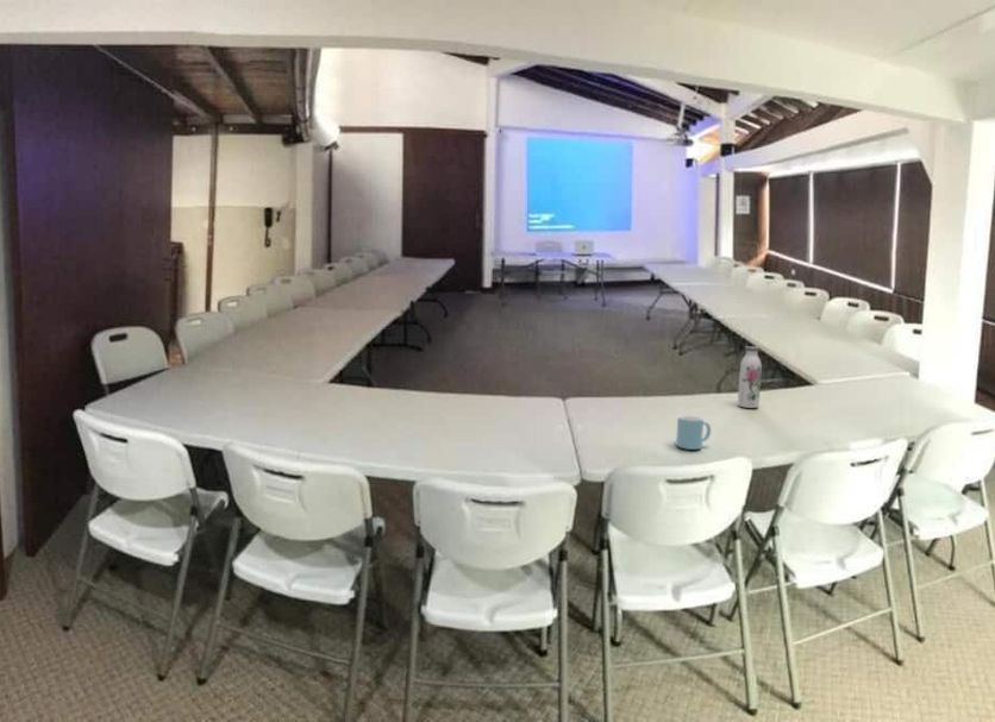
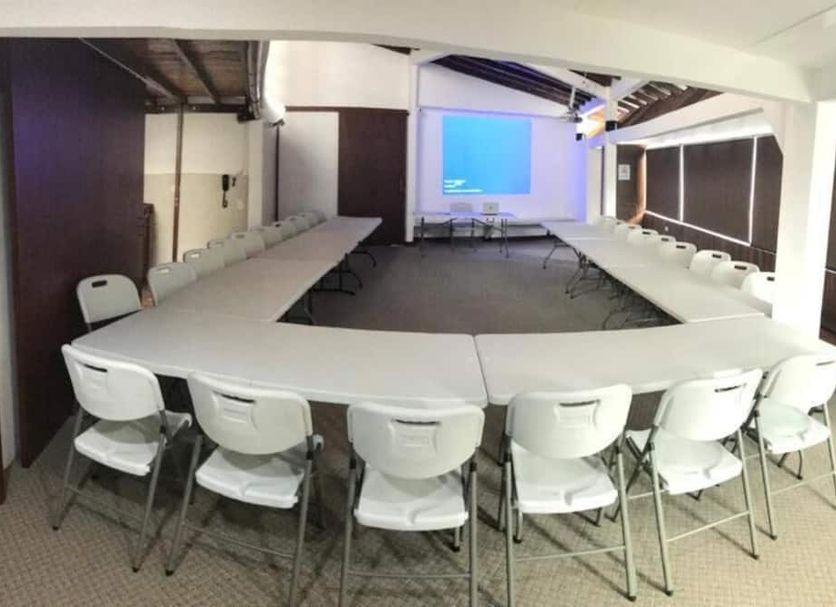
- water bottle [737,345,763,409]
- mug [675,414,712,451]
